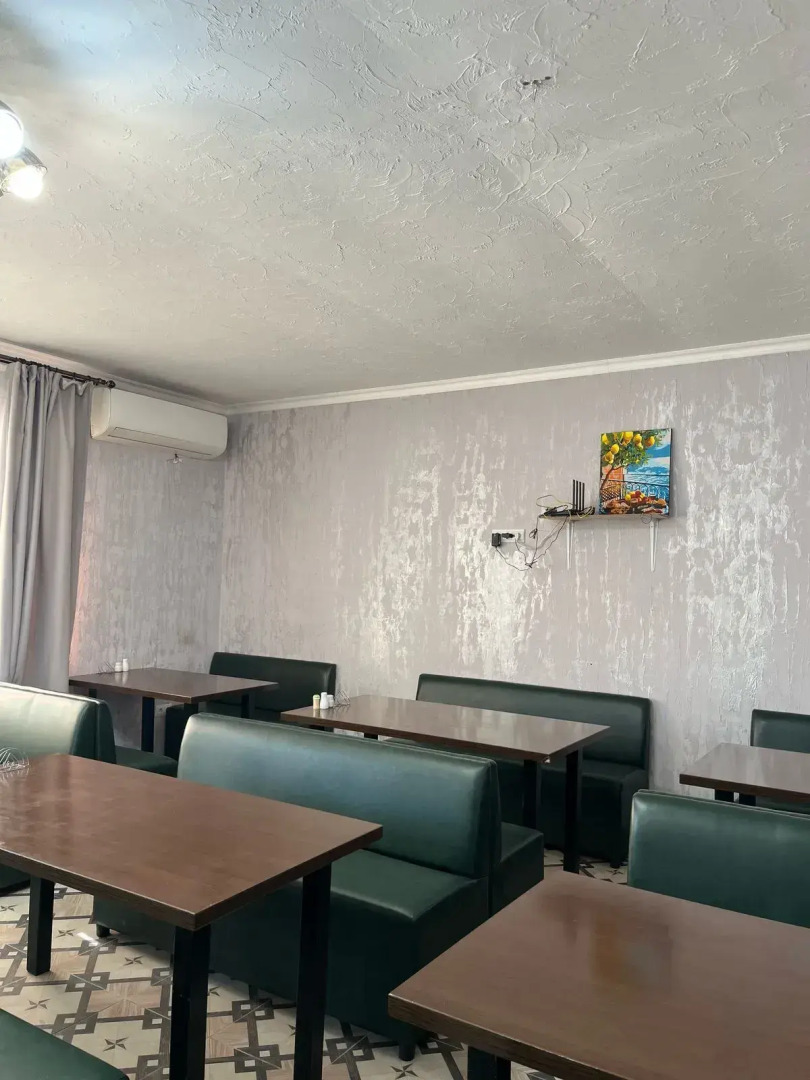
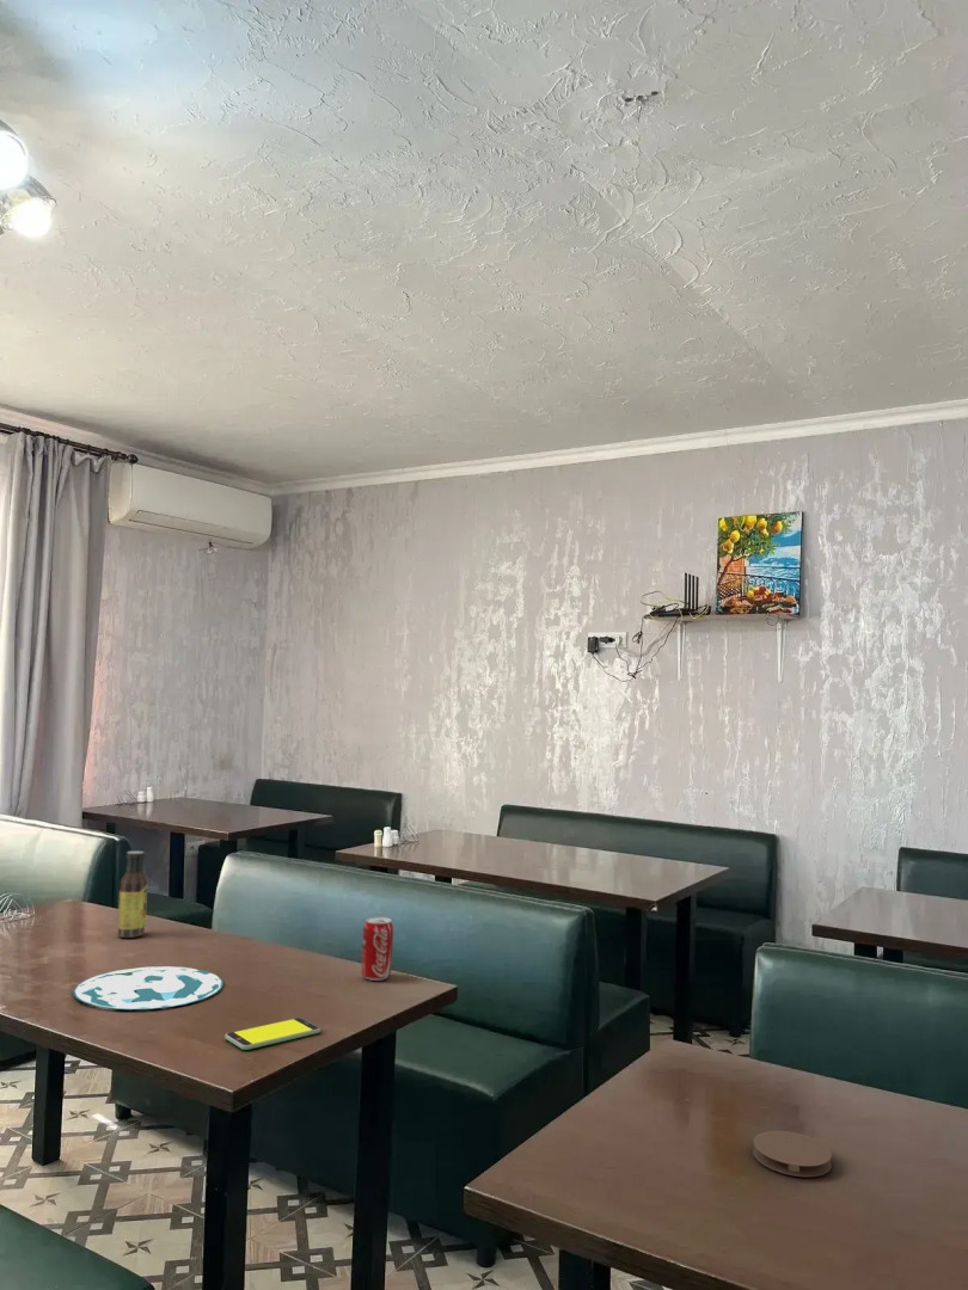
+ sauce bottle [117,850,148,939]
+ coaster [752,1130,833,1178]
+ smartphone [223,1016,321,1051]
+ plate [72,965,225,1010]
+ beverage can [361,916,394,982]
